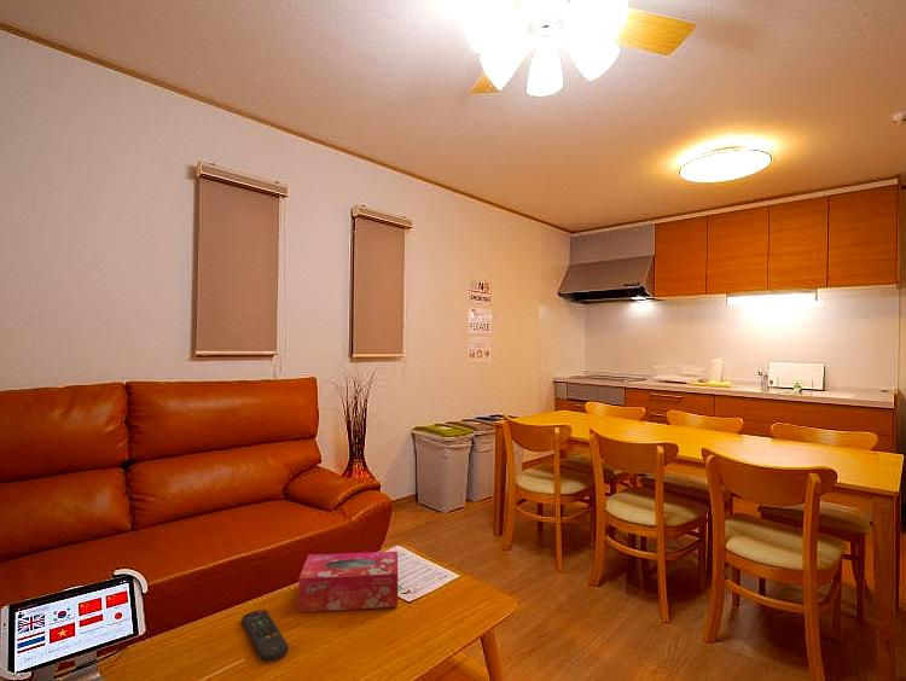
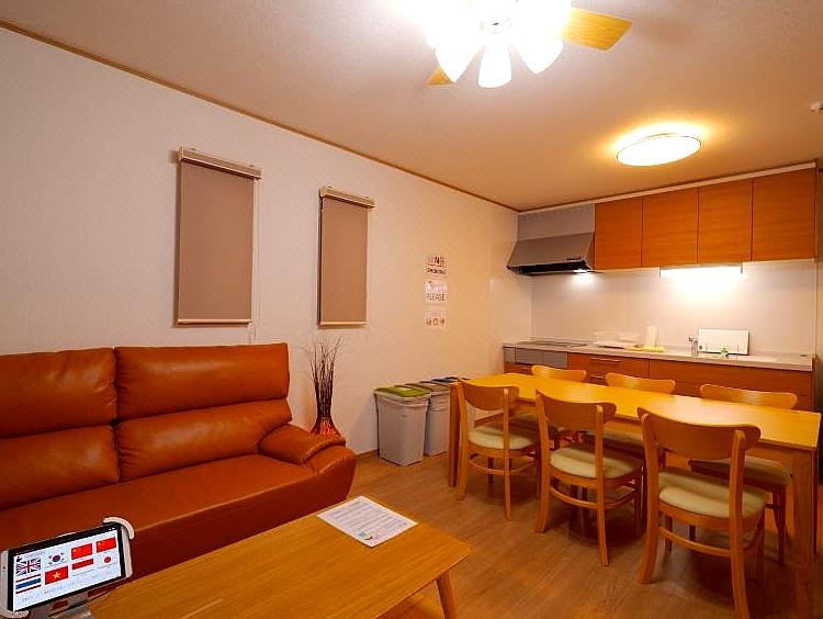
- tissue box [297,551,399,613]
- remote control [240,609,290,663]
